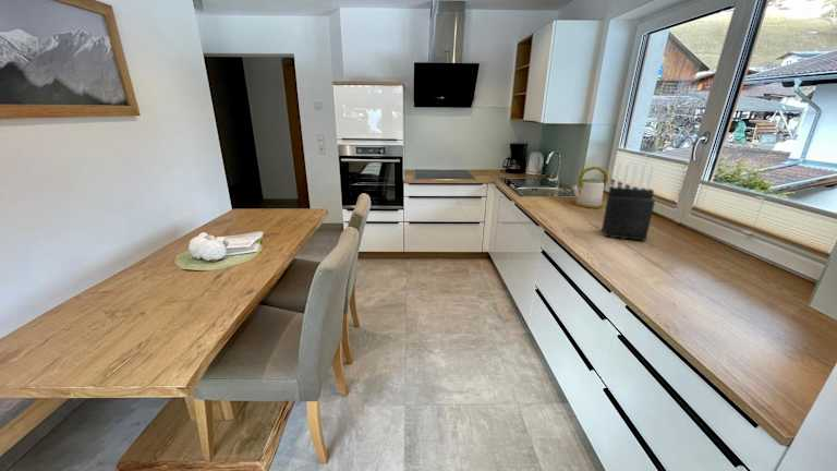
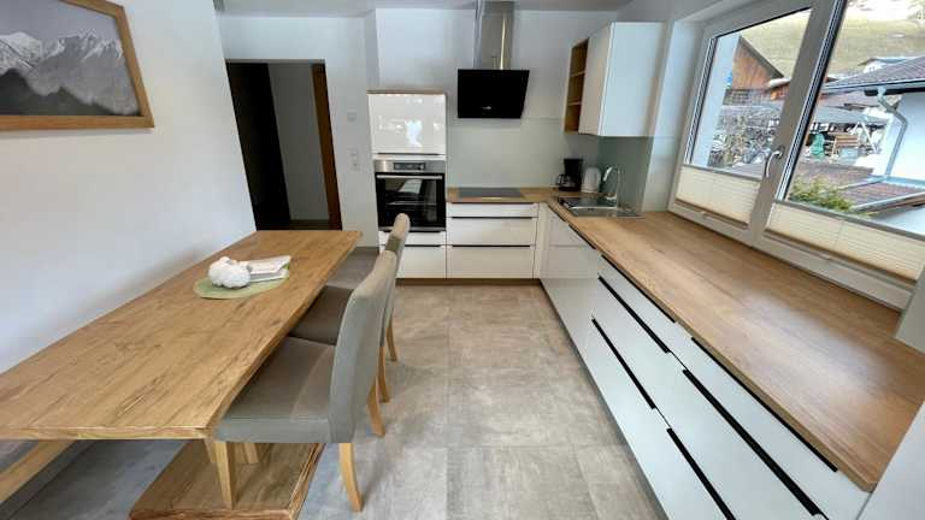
- kettle [571,166,609,209]
- knife block [601,161,656,242]
